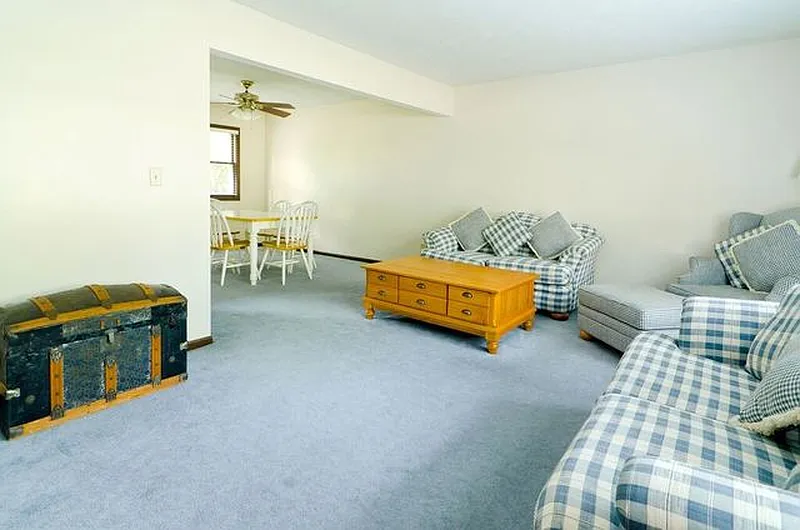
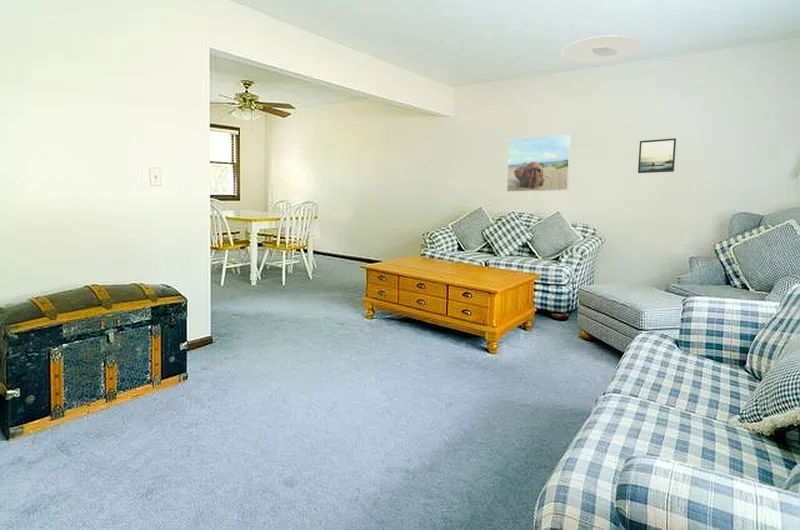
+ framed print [506,133,572,193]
+ ceiling light [560,35,642,64]
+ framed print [637,137,677,174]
